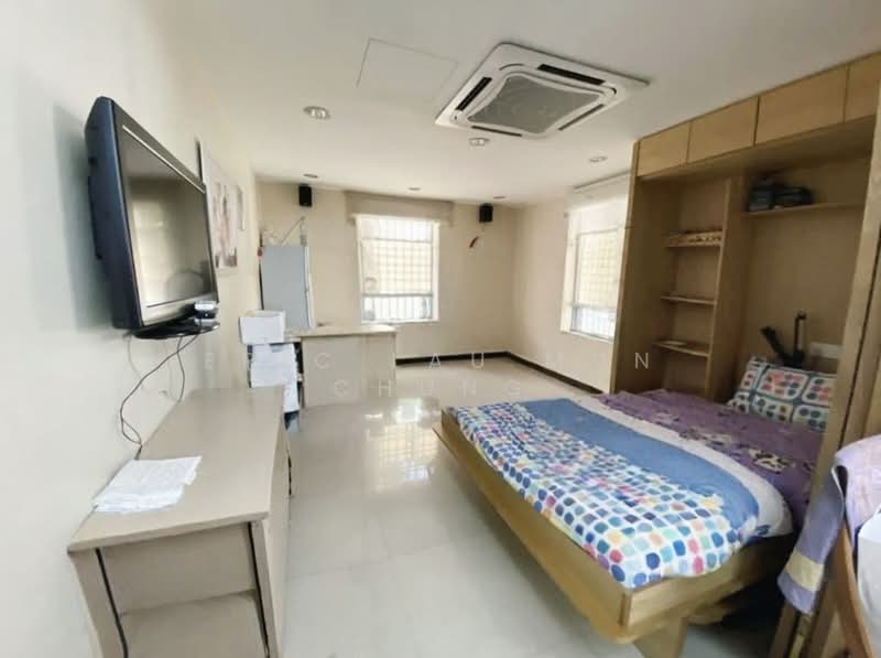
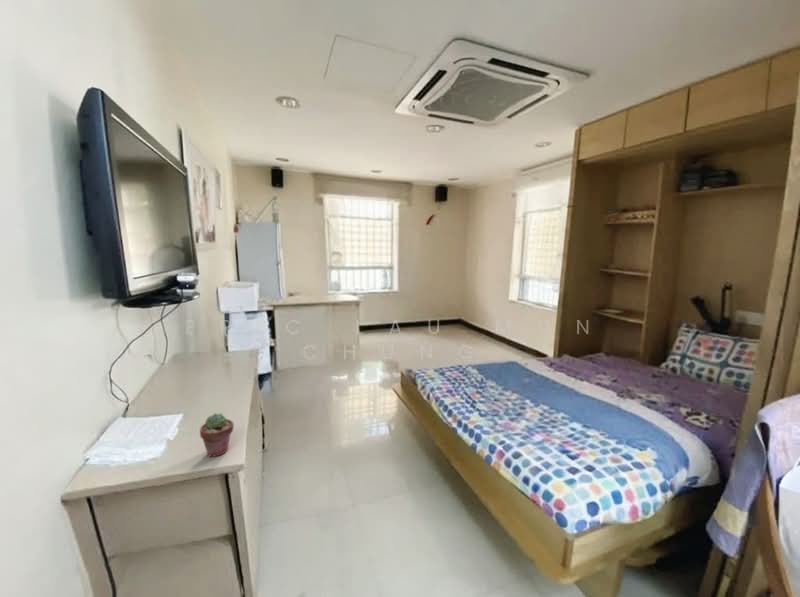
+ potted succulent [199,412,235,458]
